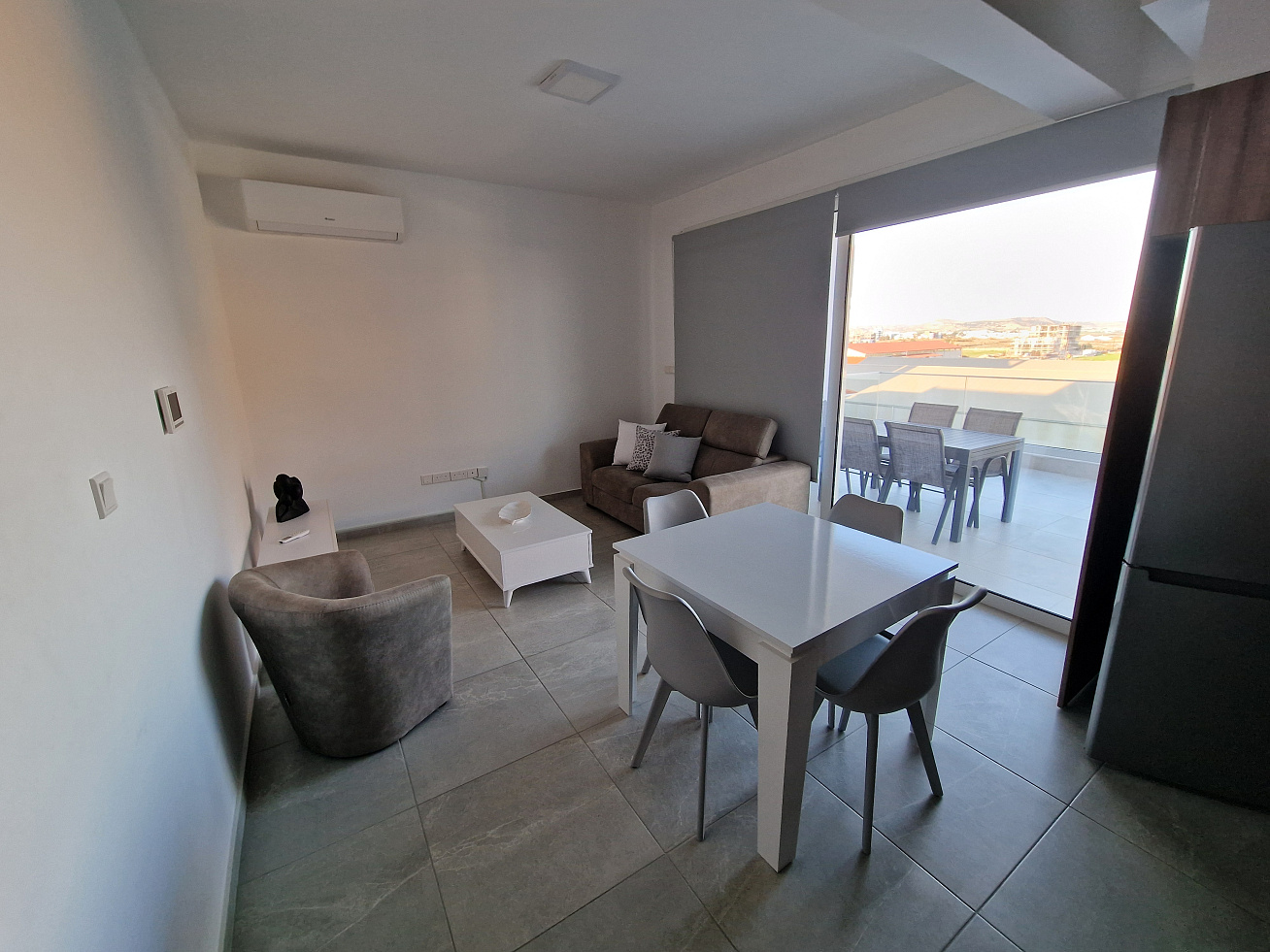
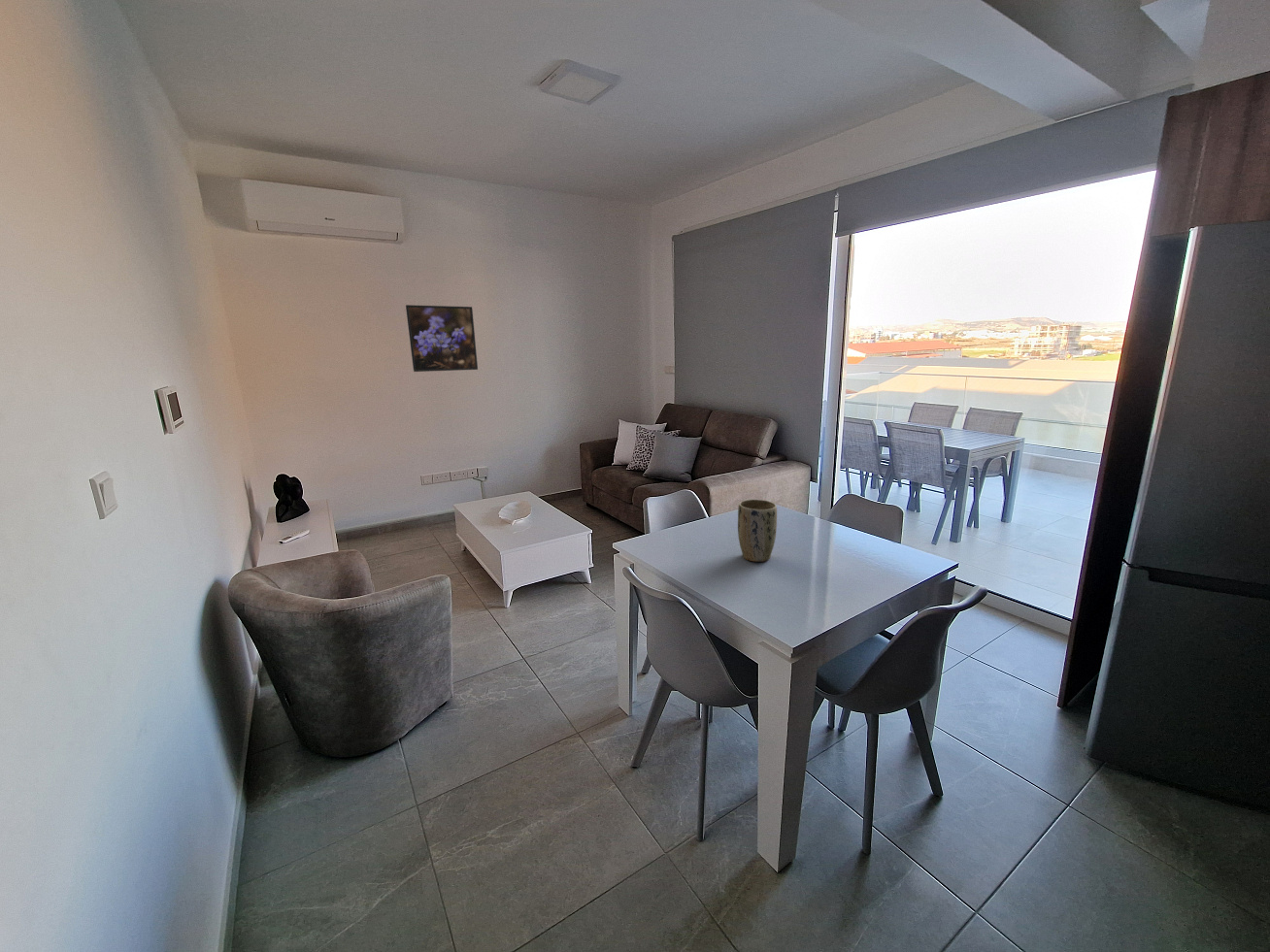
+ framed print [405,304,479,373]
+ plant pot [737,499,778,563]
